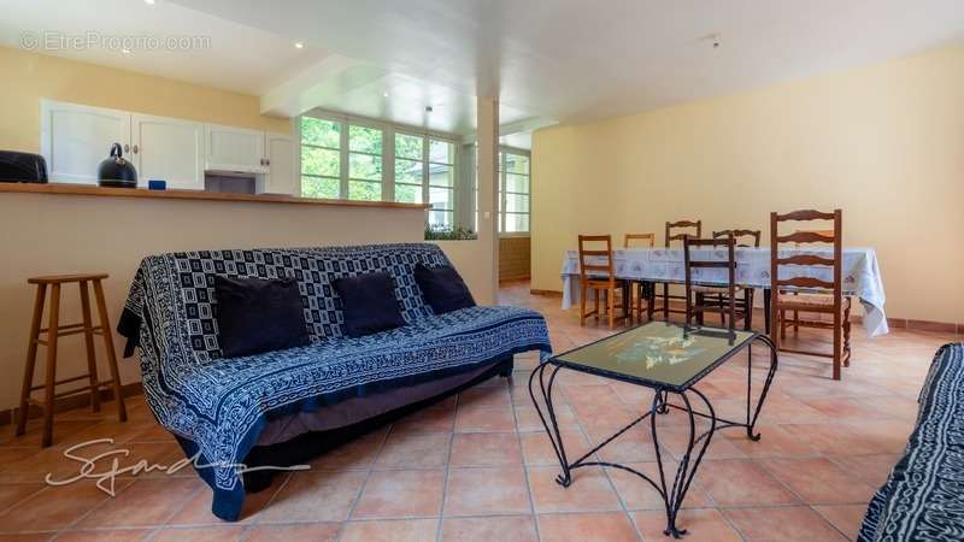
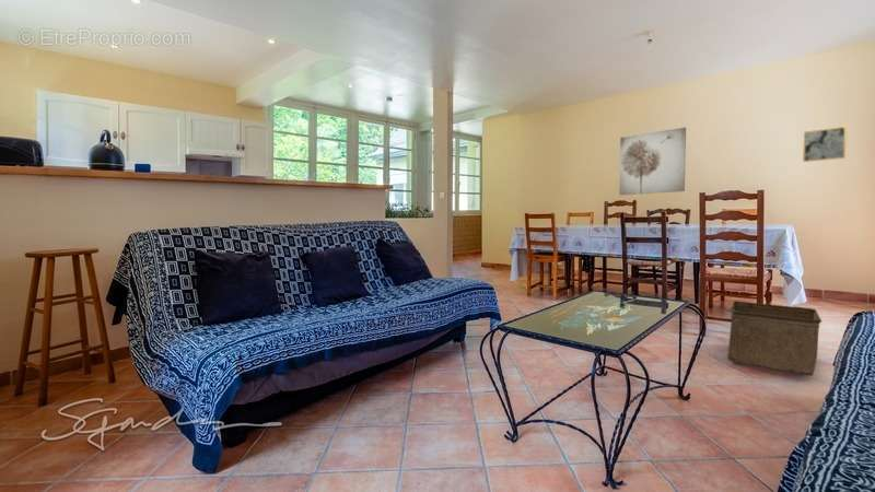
+ storage bin [726,300,822,377]
+ wall art [802,125,848,163]
+ wall art [618,127,687,196]
